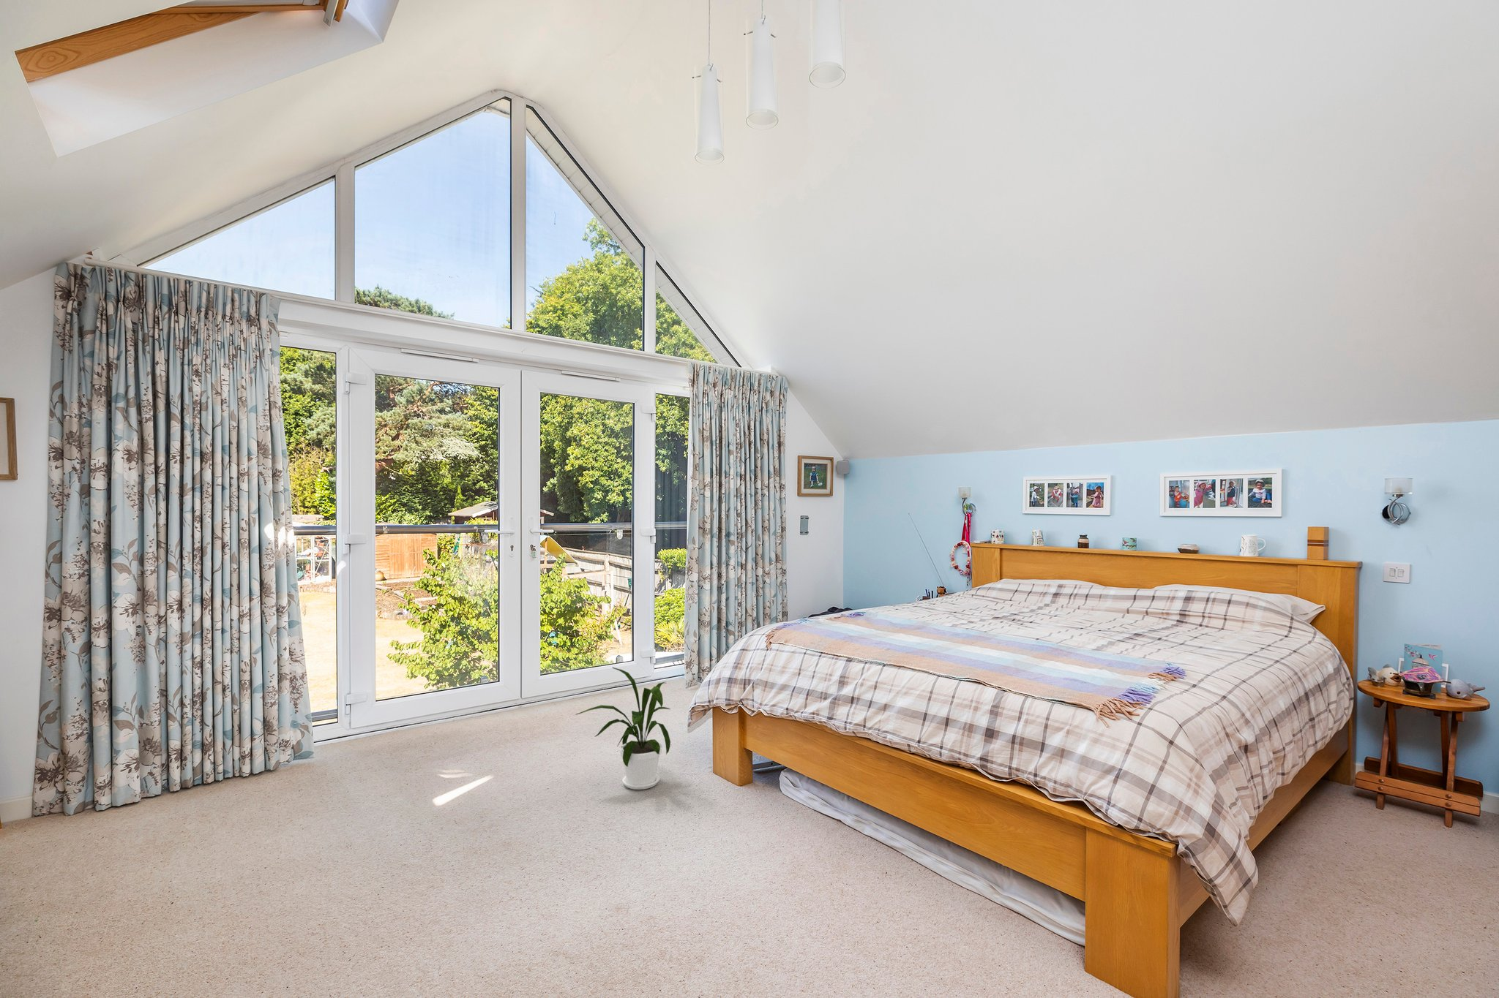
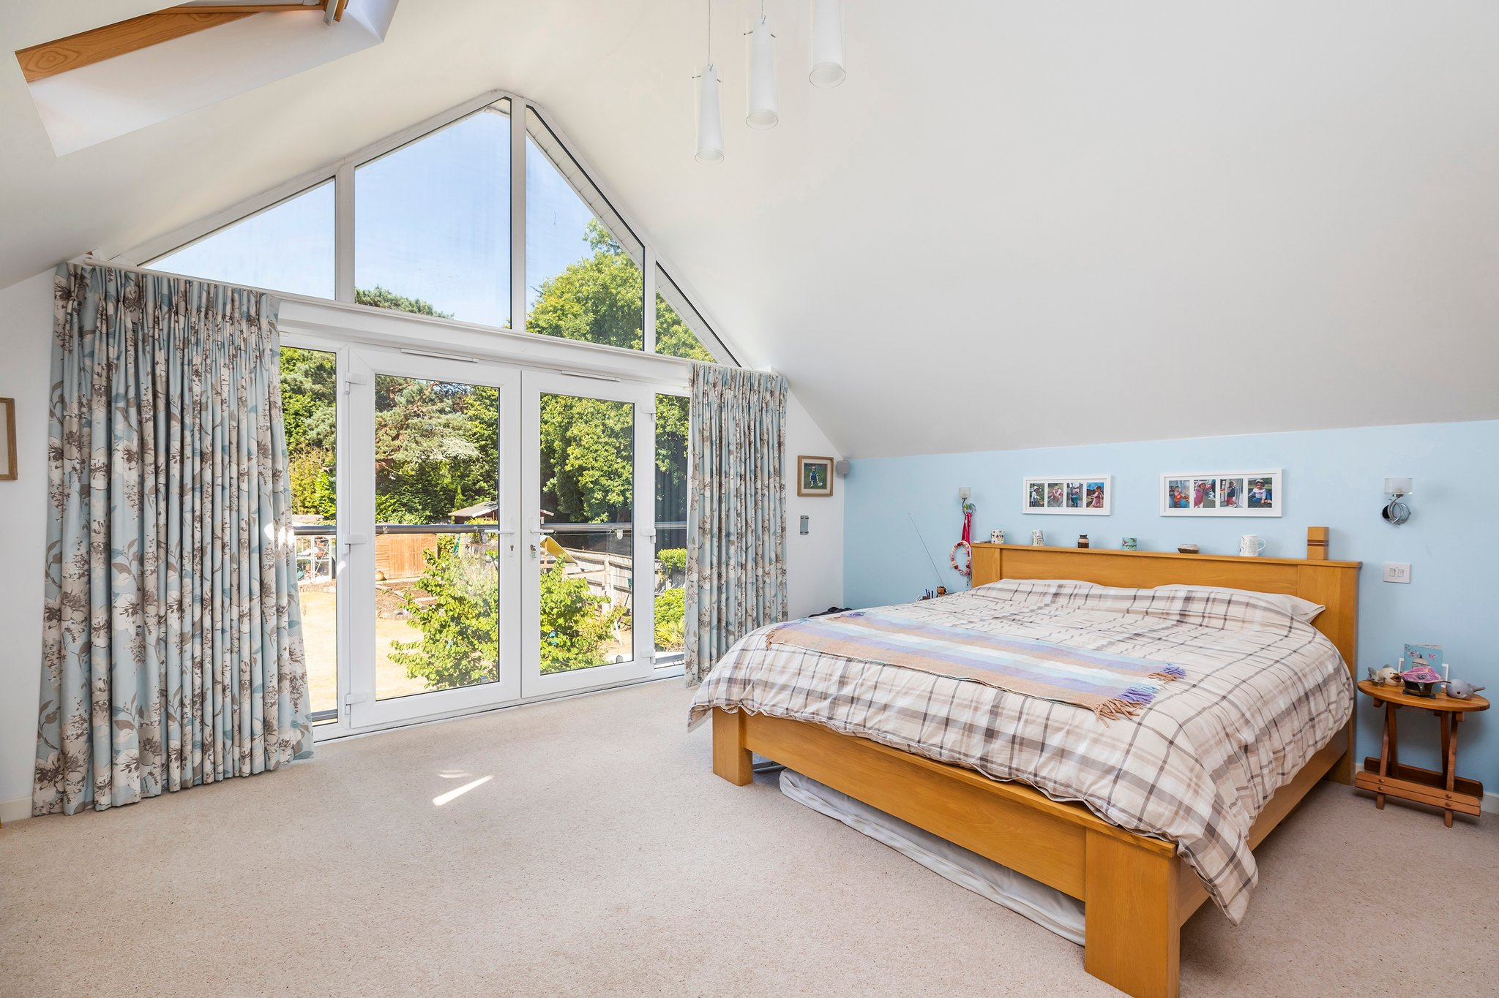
- house plant [574,667,671,791]
